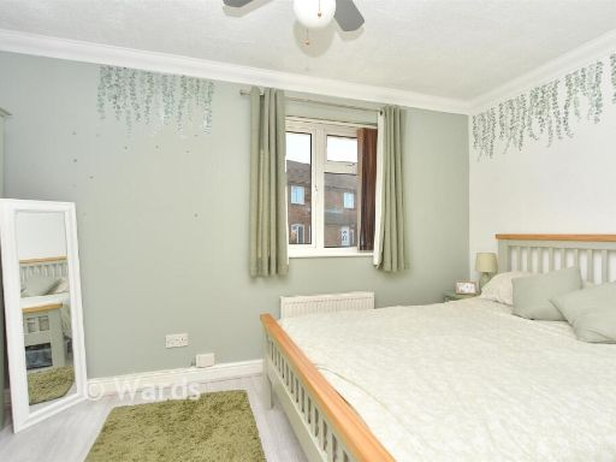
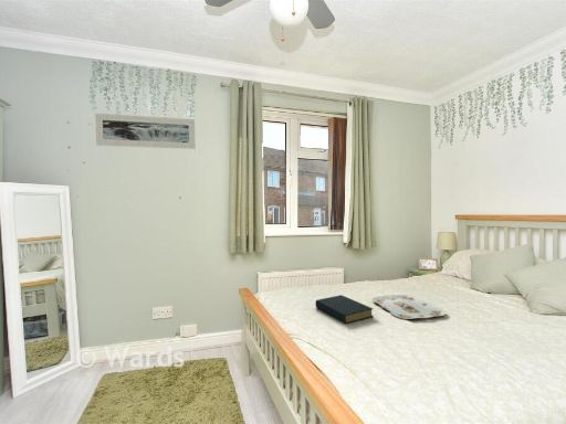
+ serving tray [371,294,447,320]
+ hardback book [314,294,375,325]
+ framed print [94,113,197,150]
